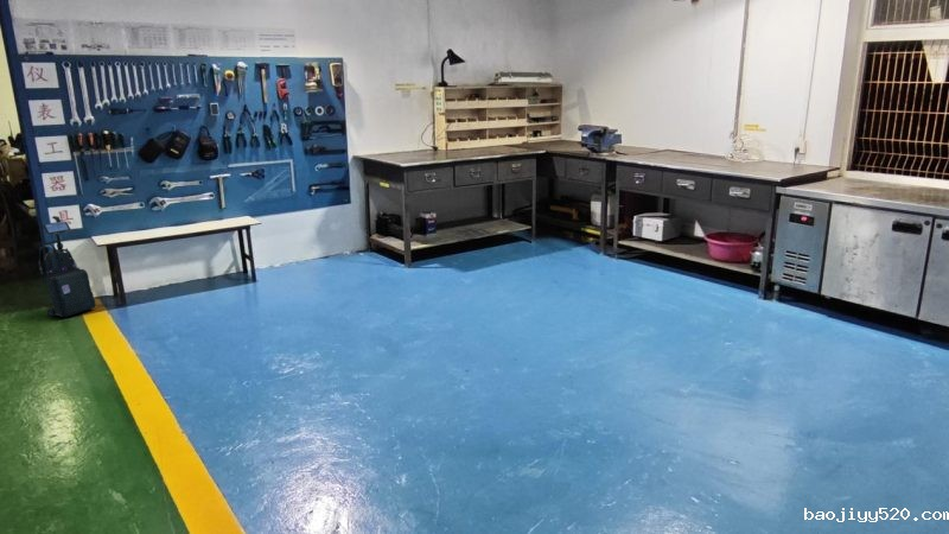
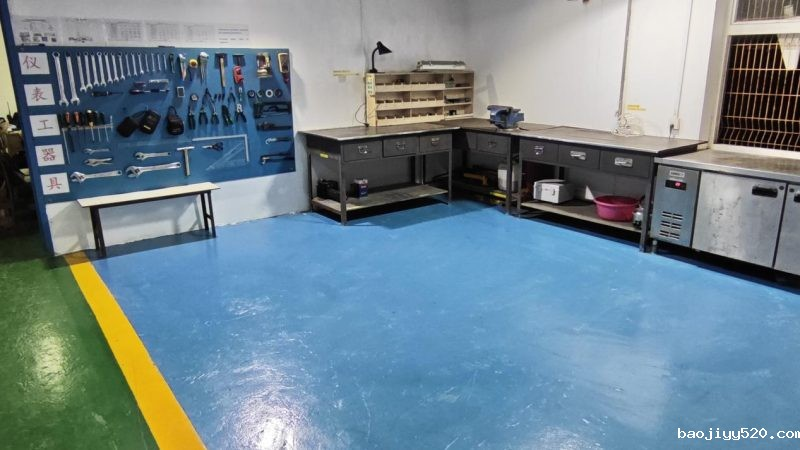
- vacuum cleaner [38,215,97,318]
